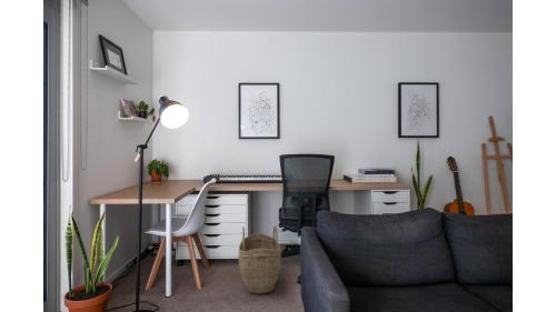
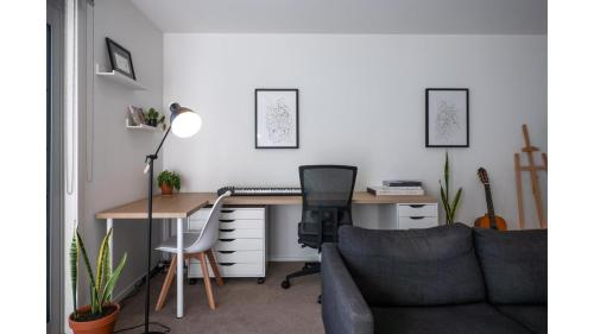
- woven basket [237,224,282,295]
